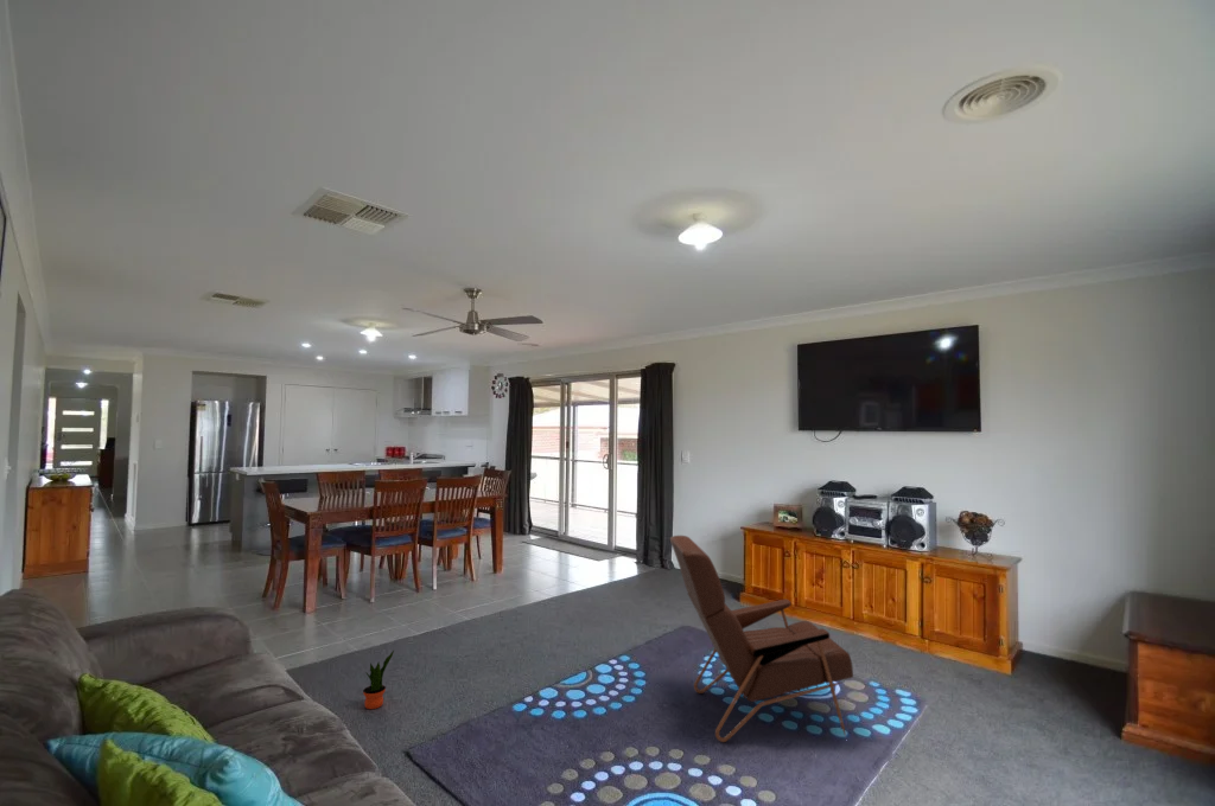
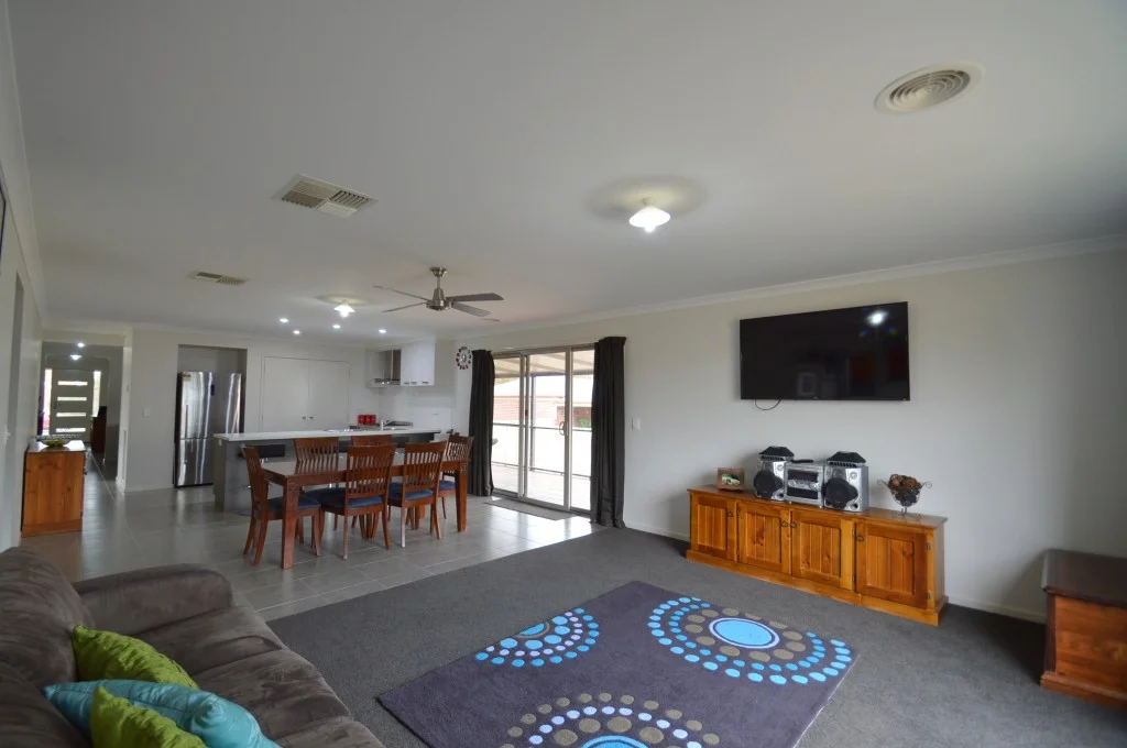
- potted plant [362,650,395,710]
- armchair [669,535,854,743]
